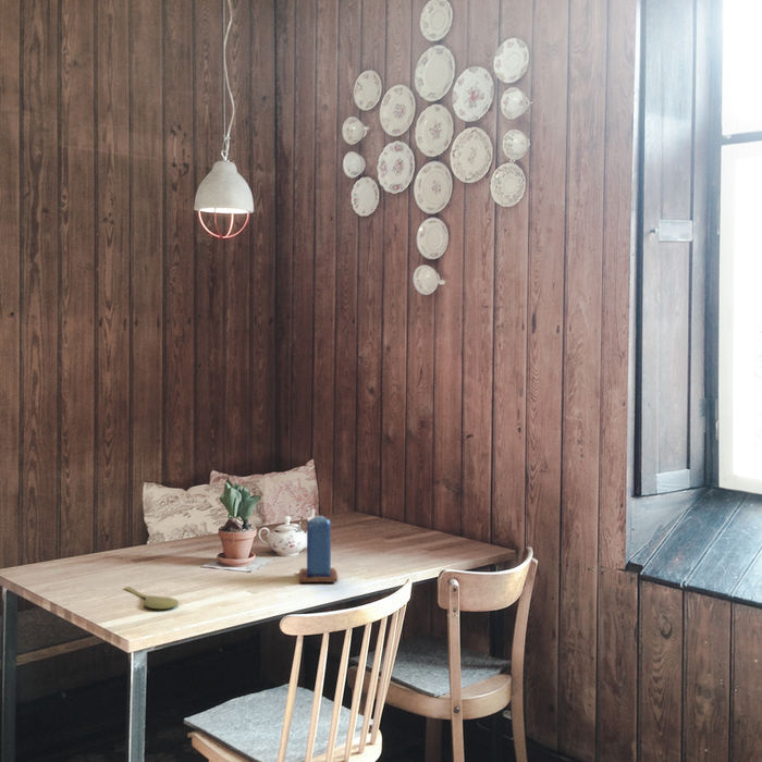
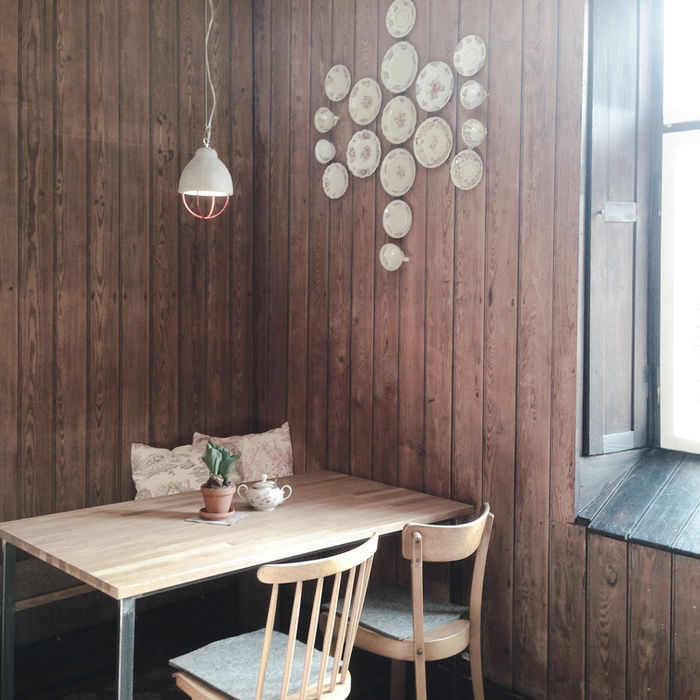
- spoon [123,586,180,610]
- candle [298,508,339,583]
